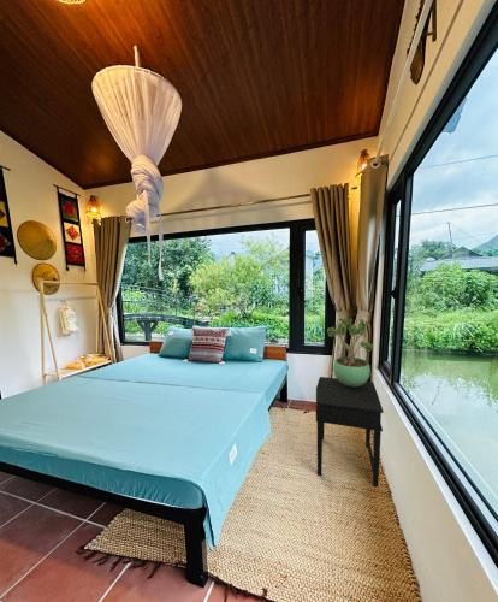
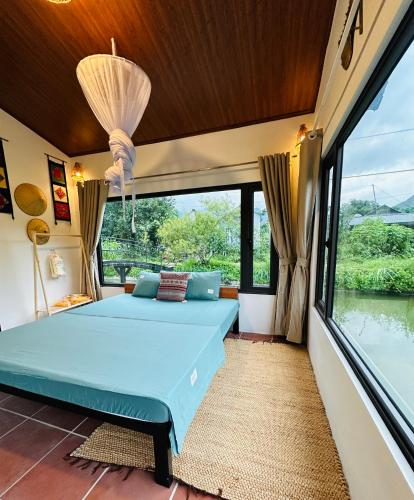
- side table [315,376,385,489]
- potted plant [326,317,374,388]
